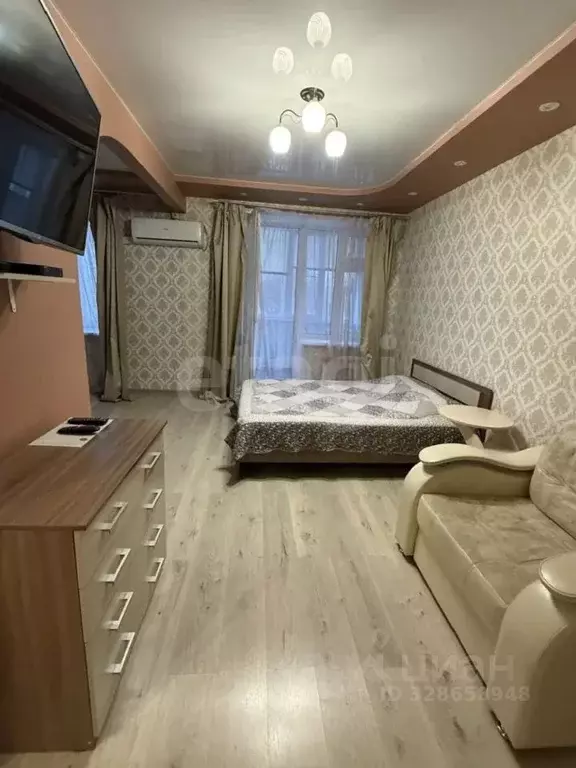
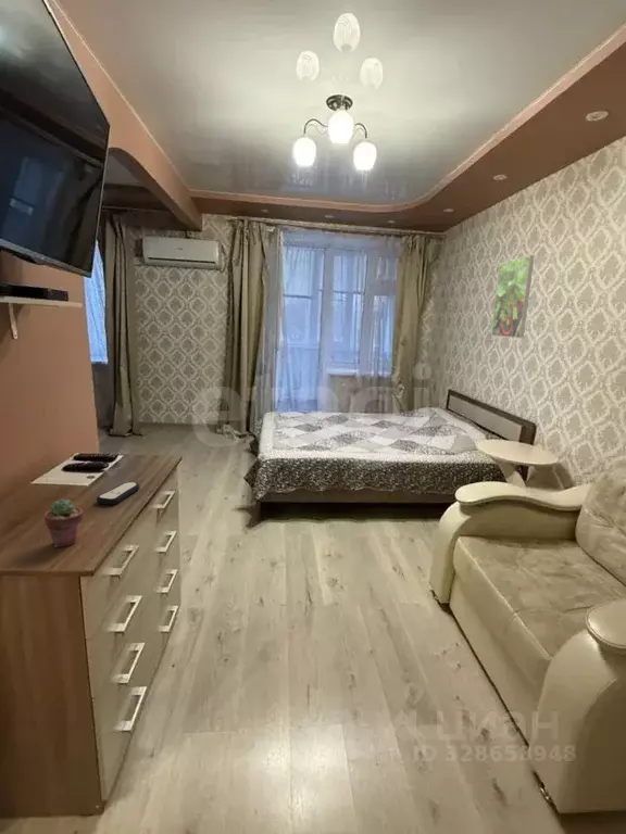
+ remote control [96,481,140,506]
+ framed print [490,254,536,339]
+ potted succulent [43,498,85,548]
